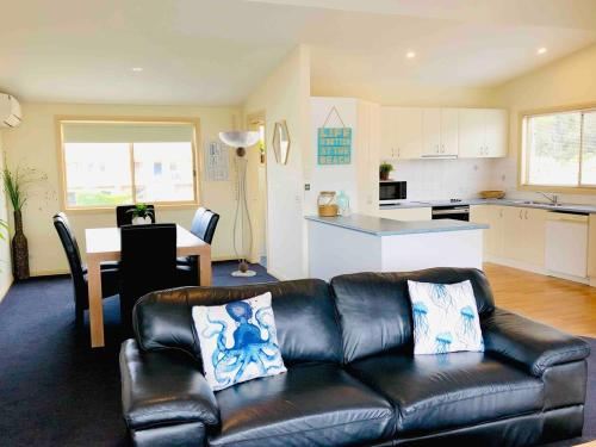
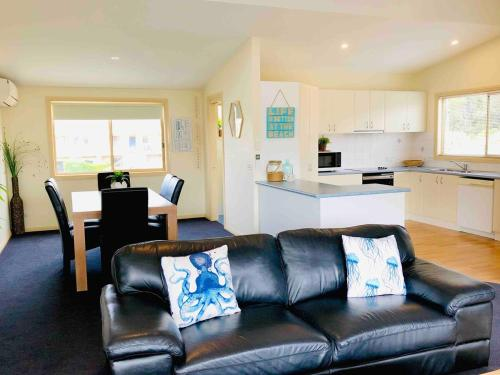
- floor lamp [218,130,262,278]
